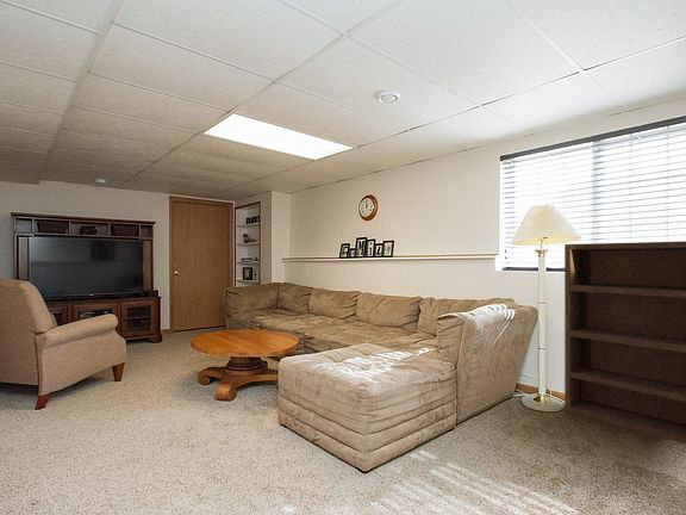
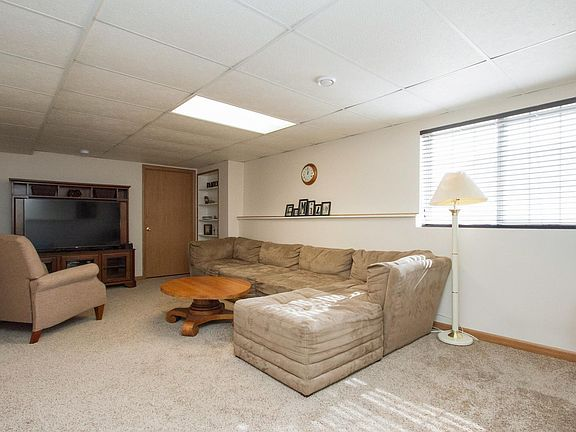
- bookcase [563,240,686,446]
